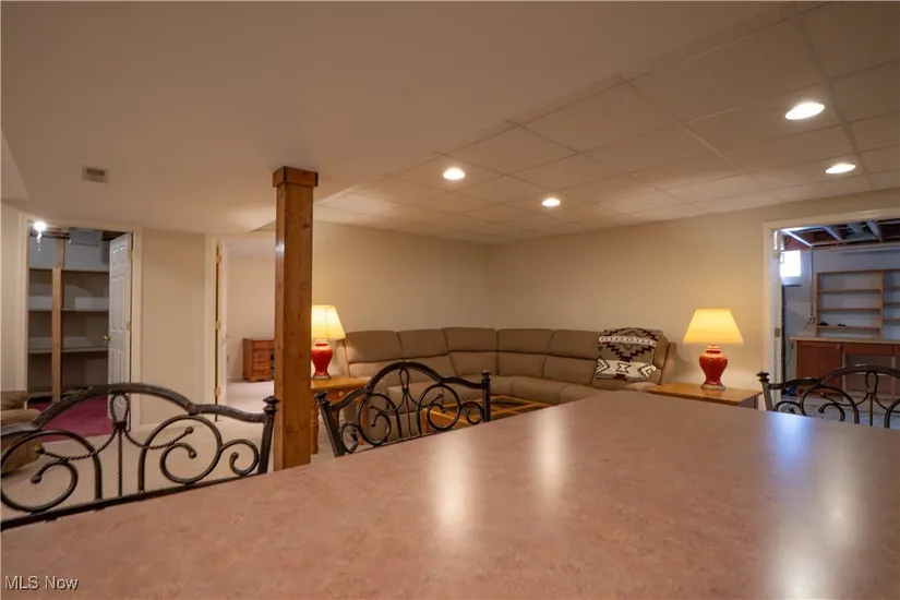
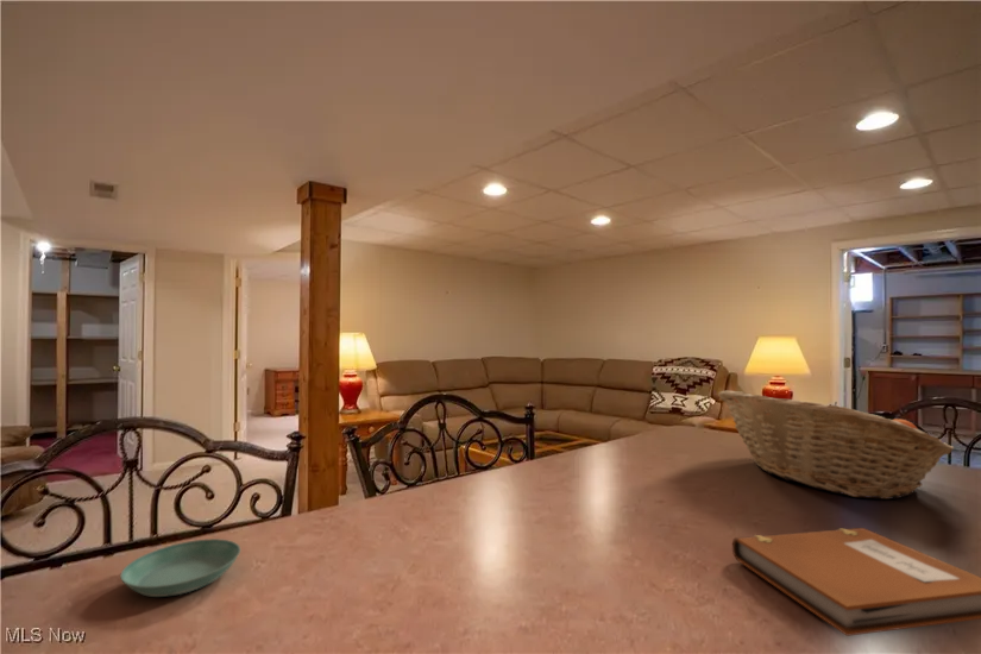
+ saucer [119,537,241,598]
+ fruit basket [717,389,955,501]
+ notebook [731,527,981,637]
